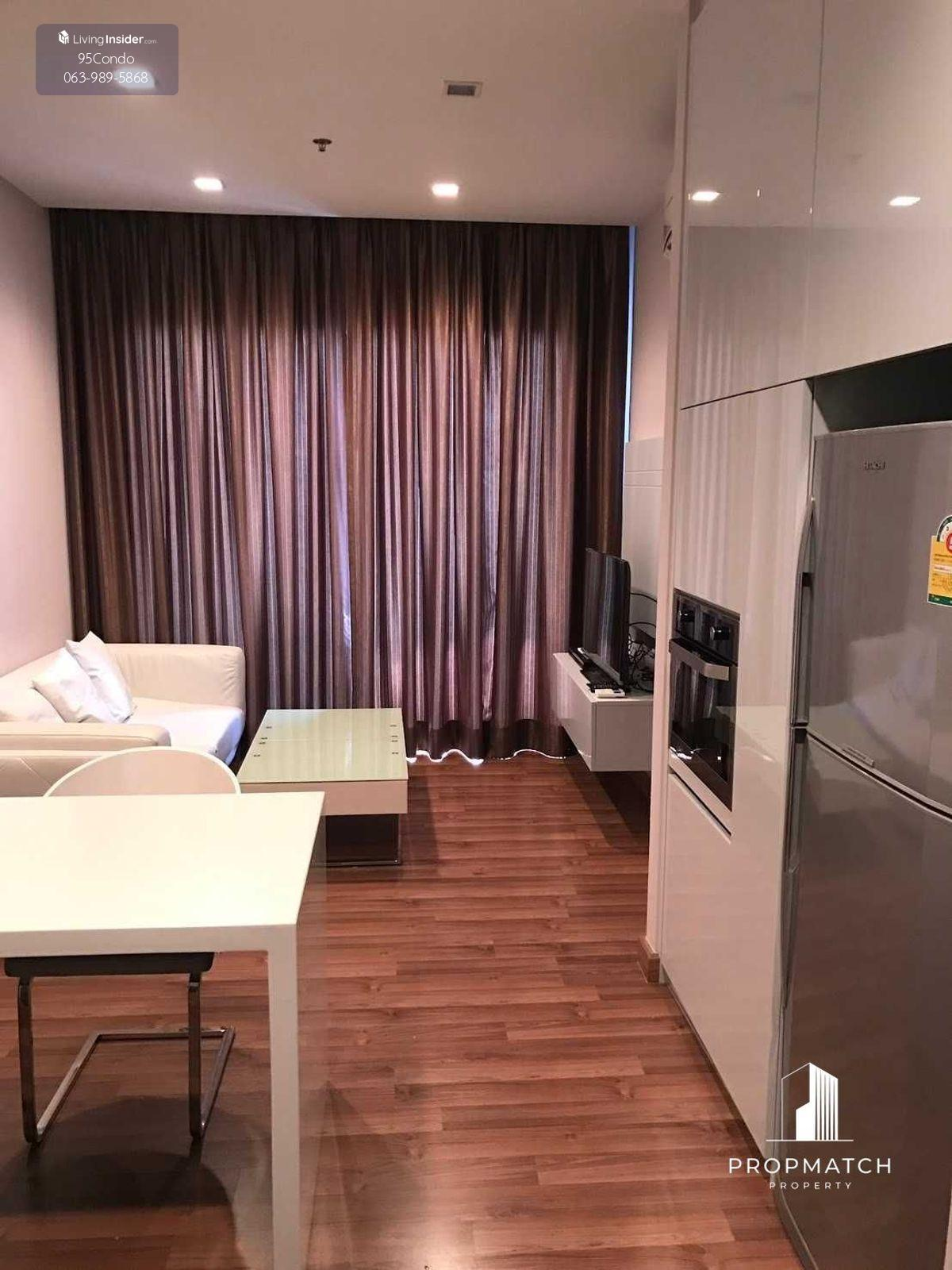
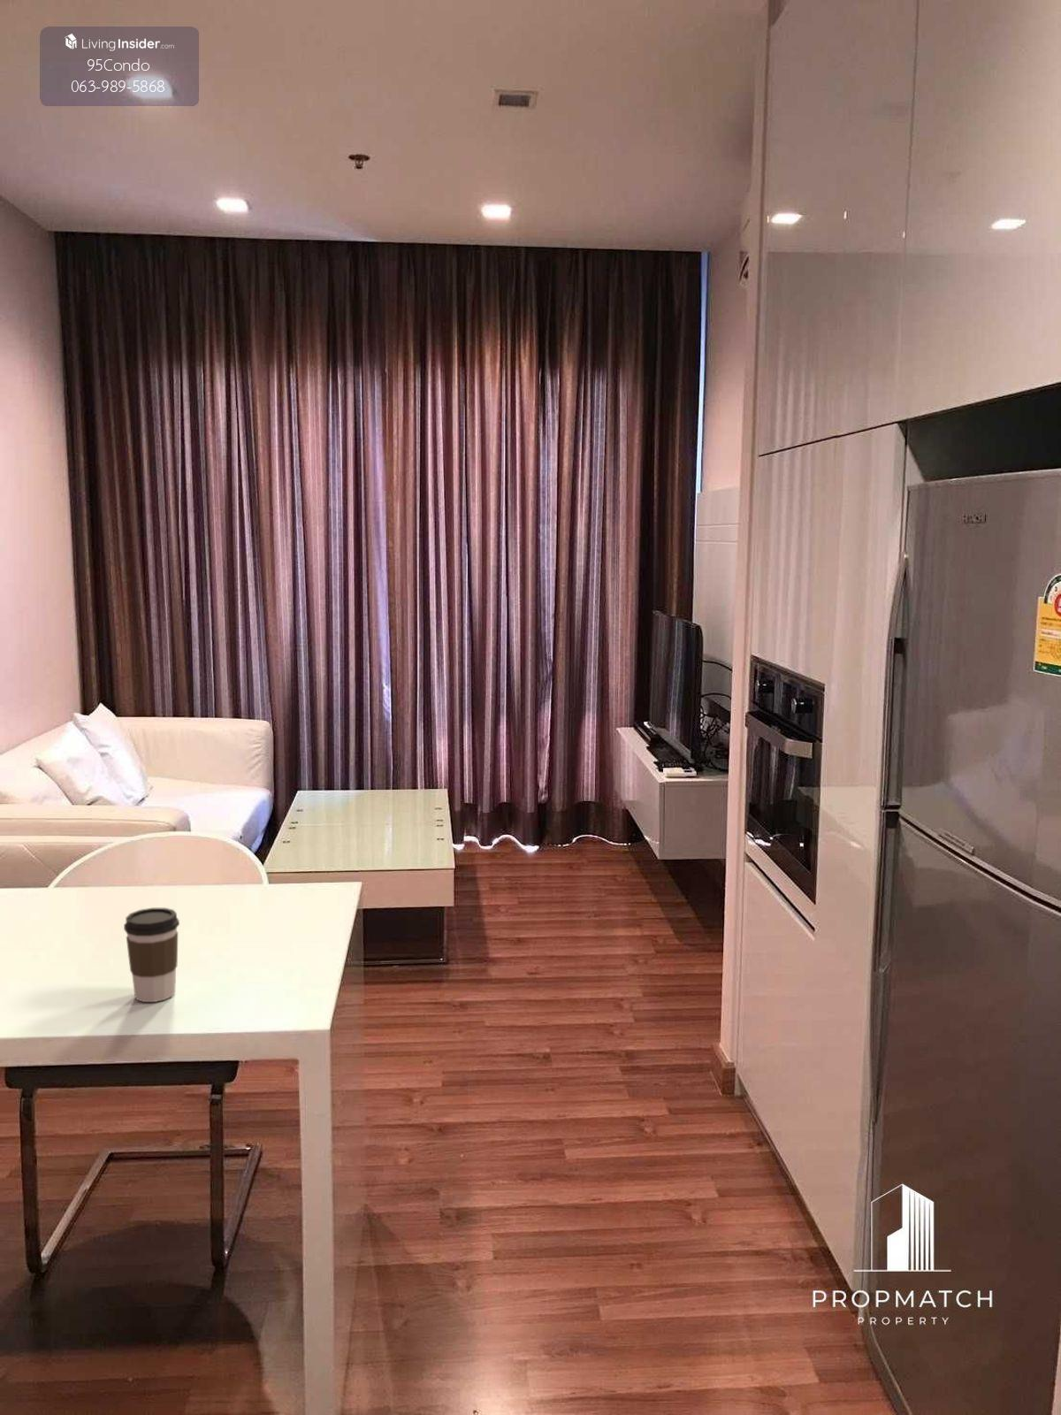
+ coffee cup [123,907,181,1003]
